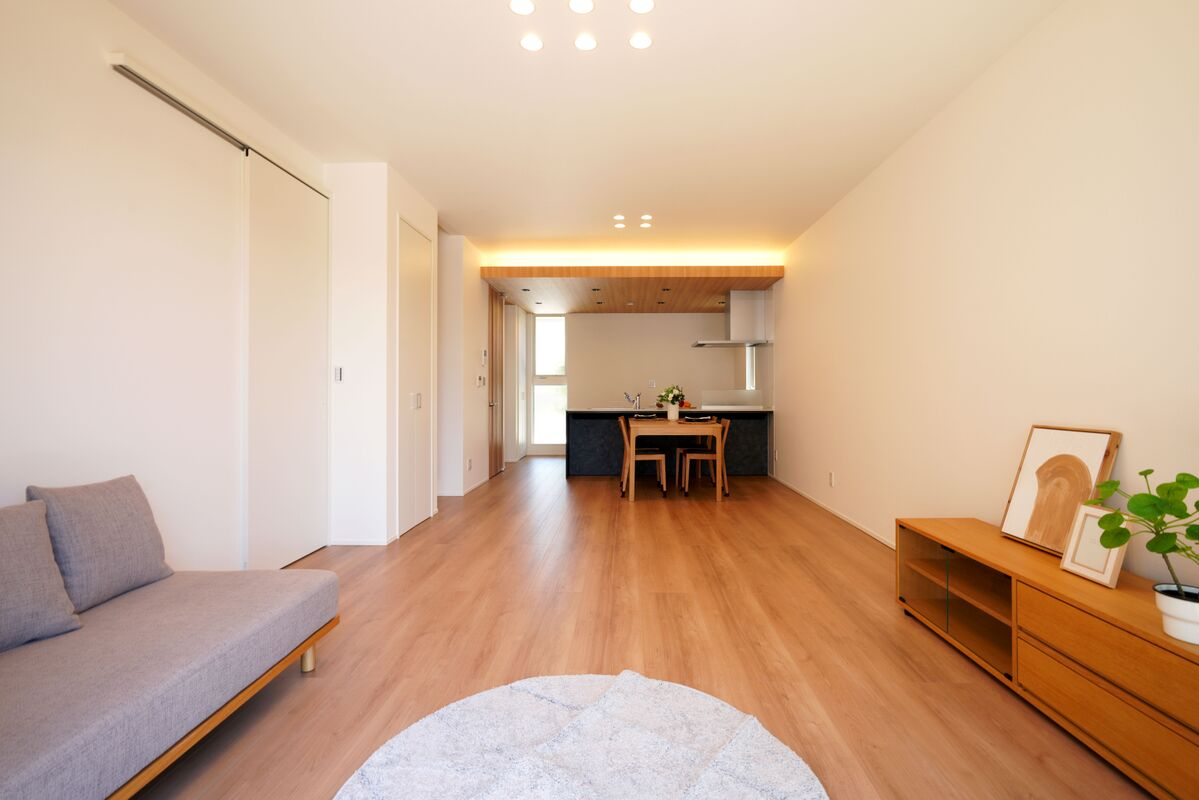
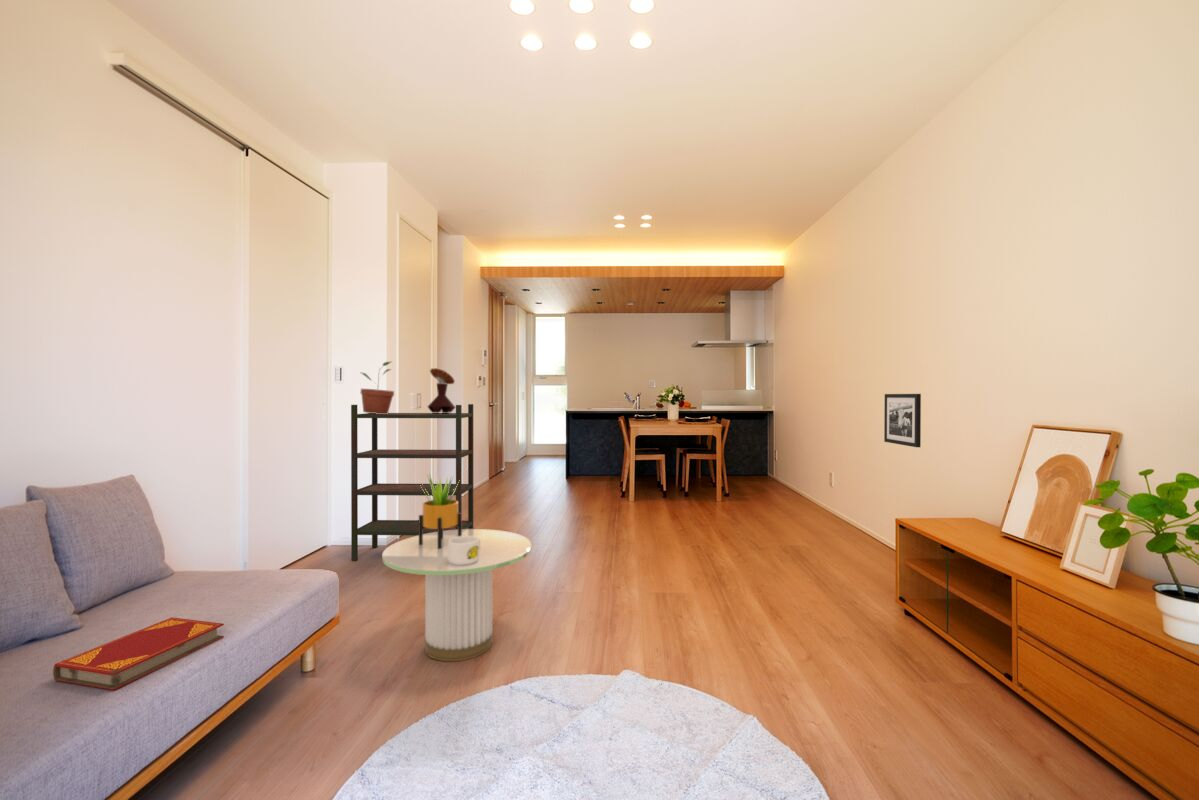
+ bookshelf [350,403,474,562]
+ mushroom [427,367,456,413]
+ potted plant [418,472,463,549]
+ mug [448,536,481,565]
+ hardback book [52,616,225,691]
+ side table [381,528,532,662]
+ potted plant [360,361,395,414]
+ picture frame [883,393,922,448]
